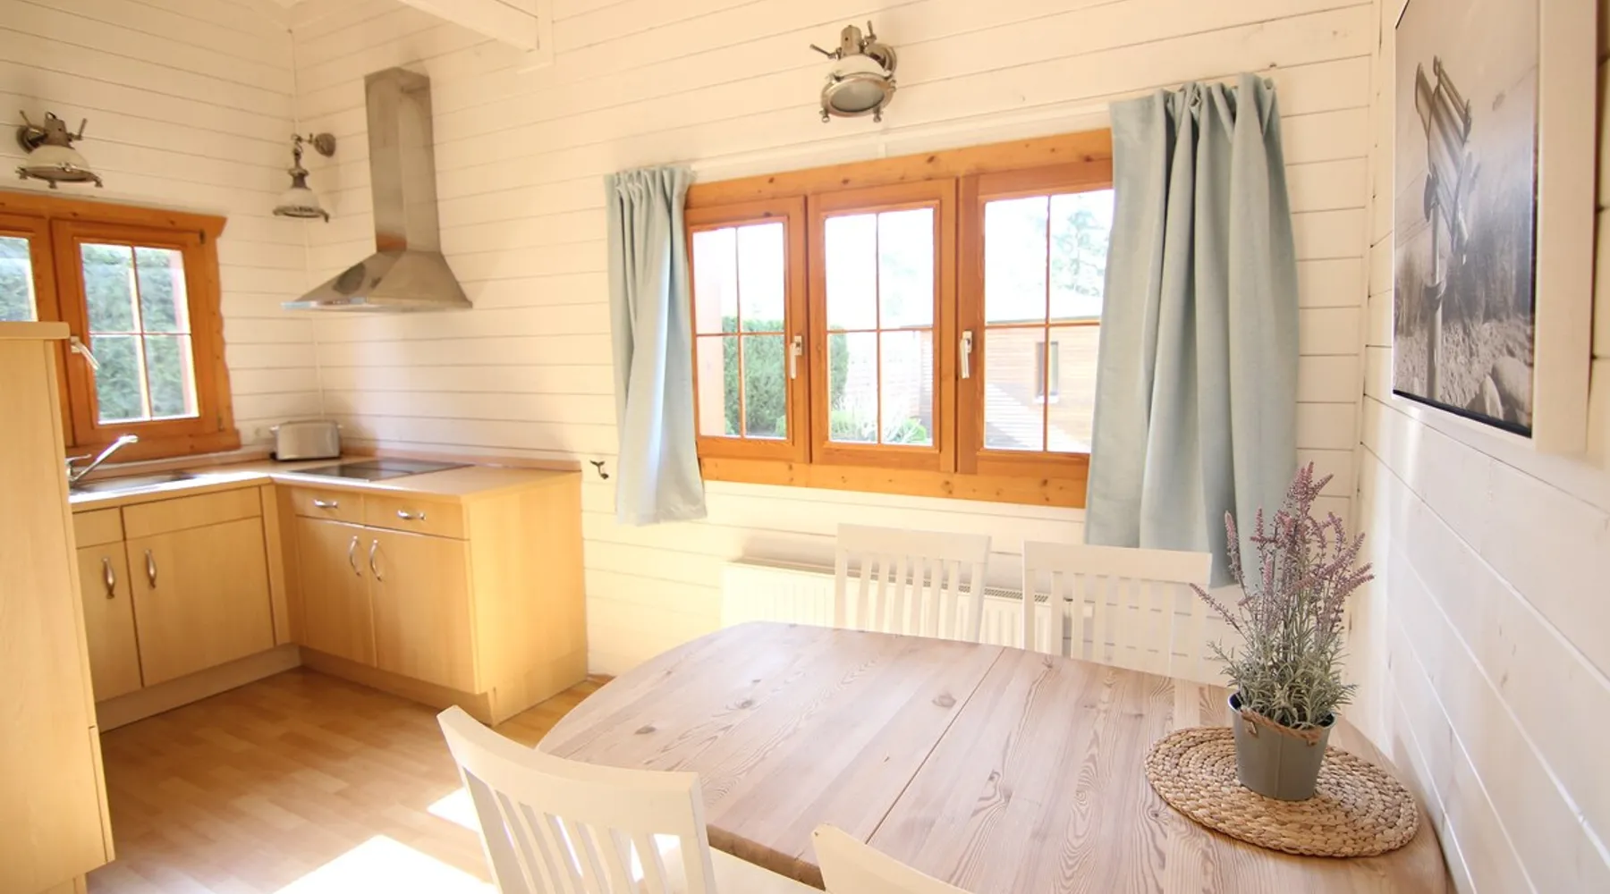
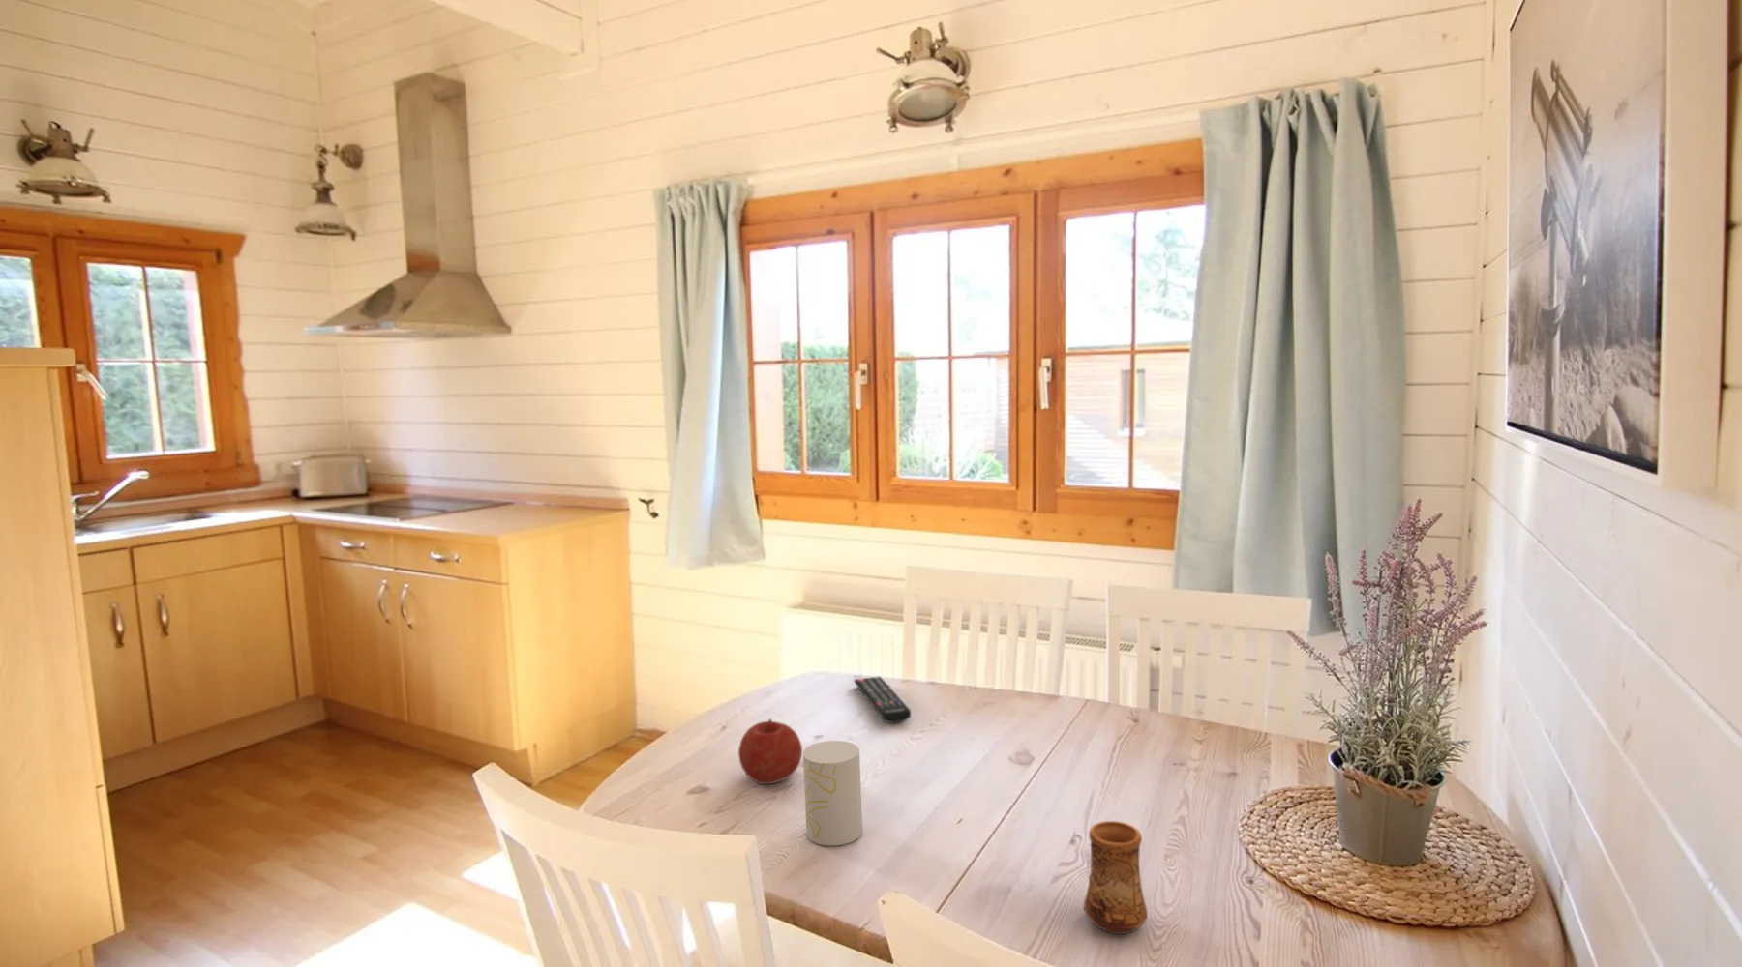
+ fruit [738,718,803,785]
+ remote control [853,676,912,724]
+ cup [802,740,864,847]
+ cup [1083,821,1149,935]
